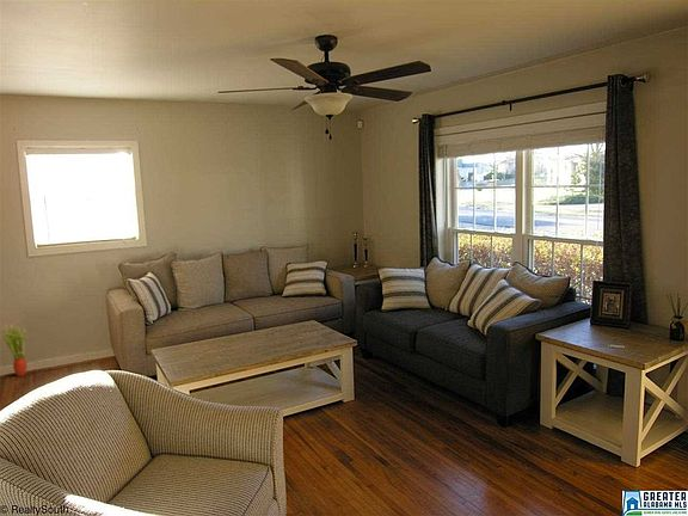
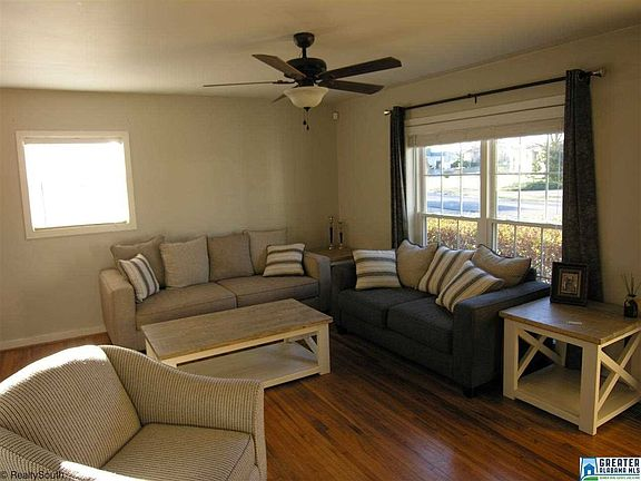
- potted plant [0,322,27,377]
